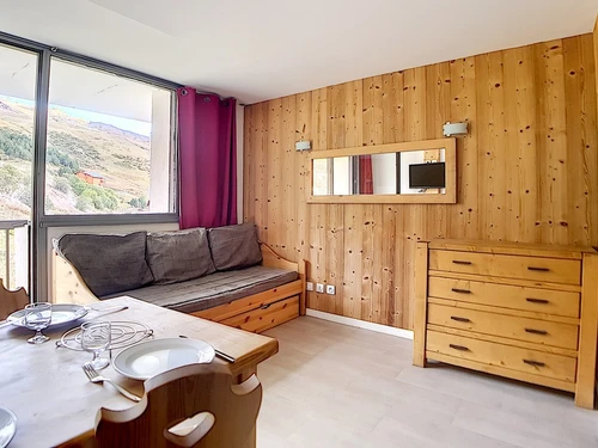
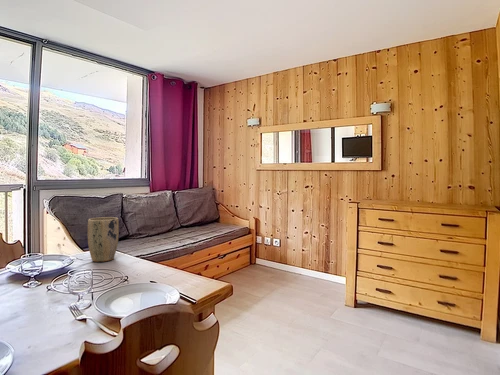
+ plant pot [87,216,120,263]
